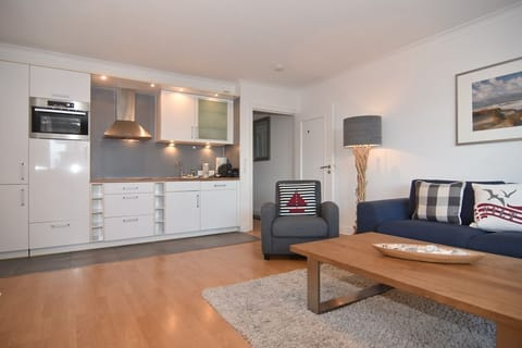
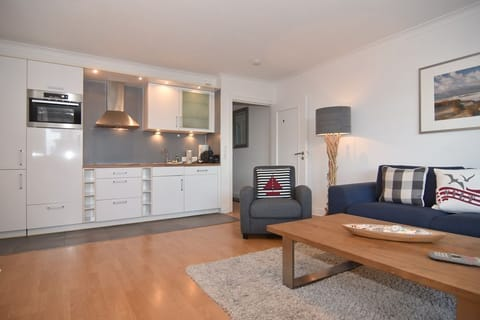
+ remote control [428,250,480,268]
